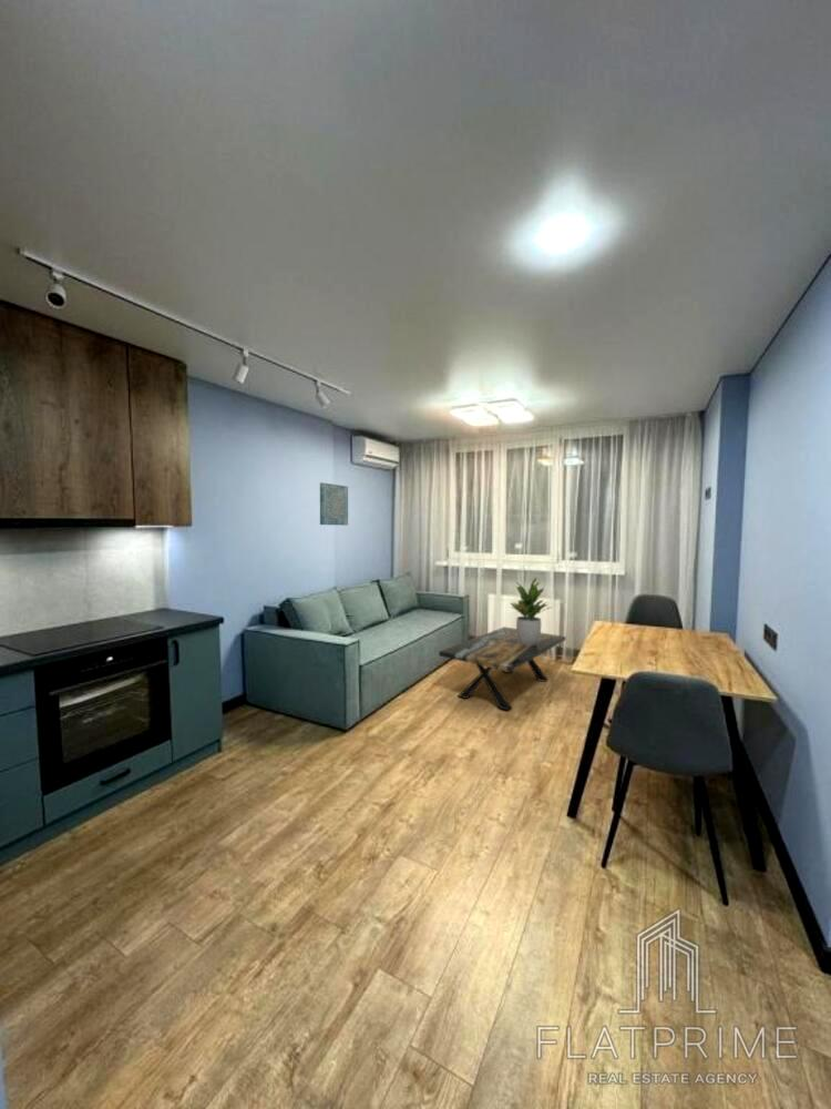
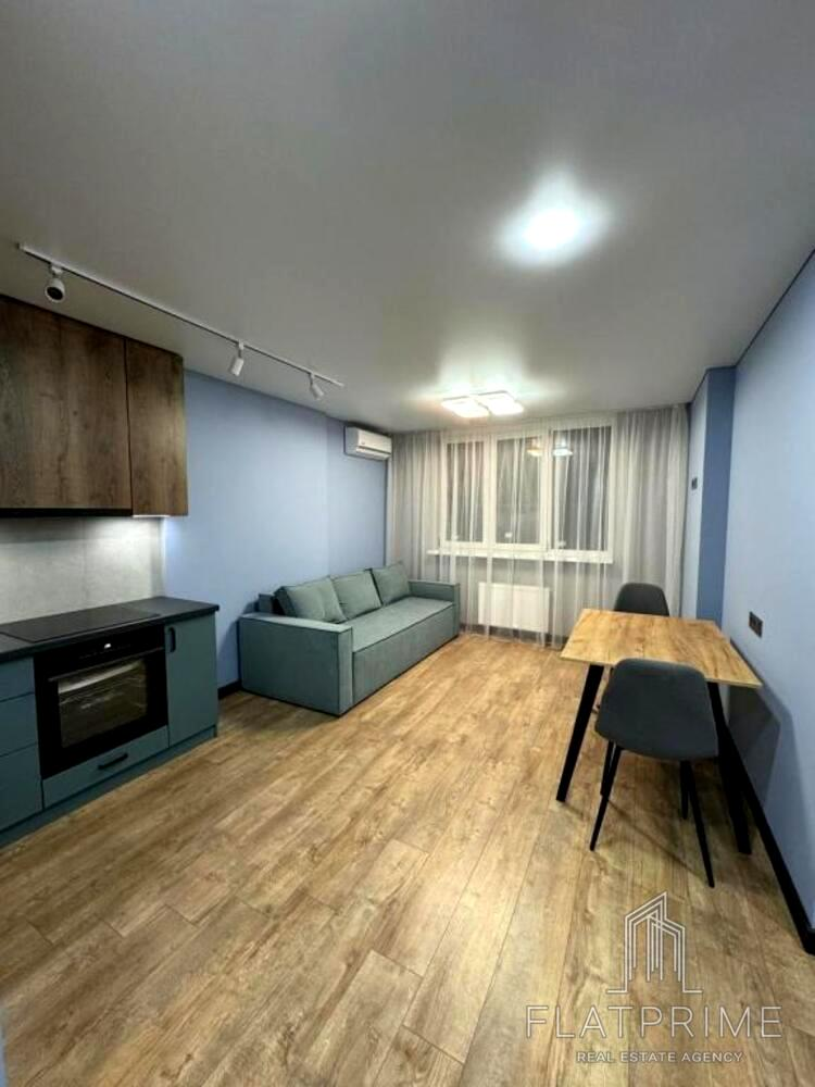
- coffee table [438,625,567,711]
- potted plant [509,576,554,645]
- wall art [319,481,349,527]
